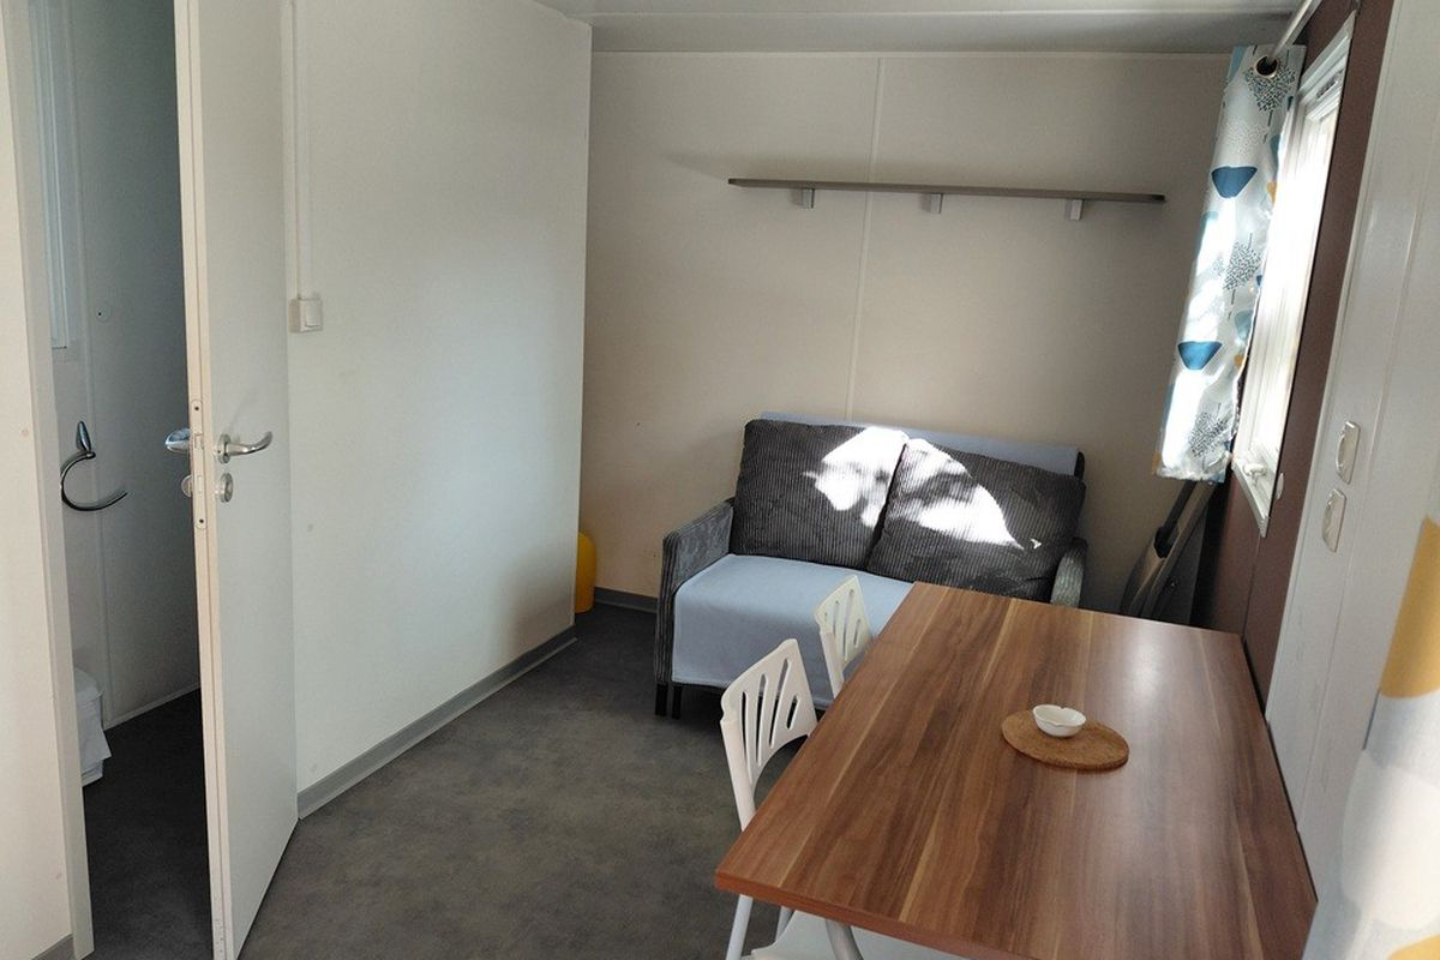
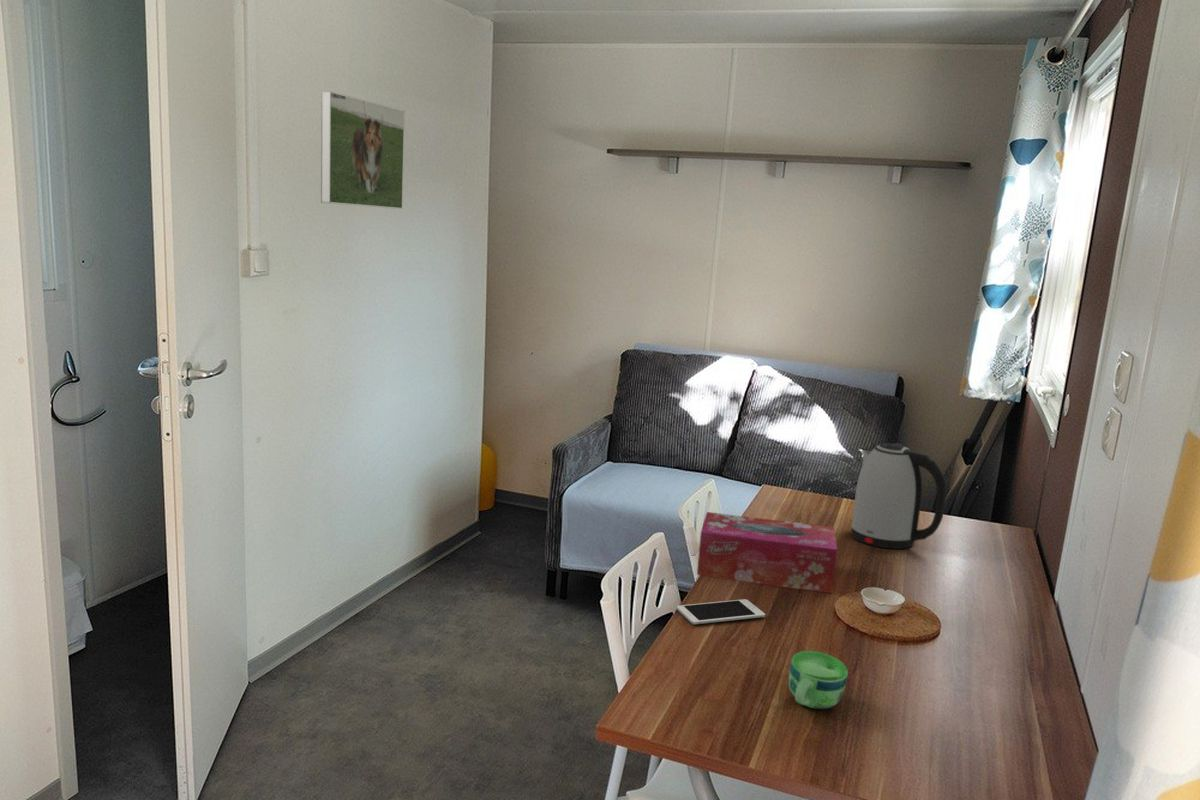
+ tissue box [696,511,838,594]
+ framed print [320,90,406,210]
+ cell phone [676,598,766,625]
+ kettle [850,442,948,550]
+ cup [788,650,849,710]
